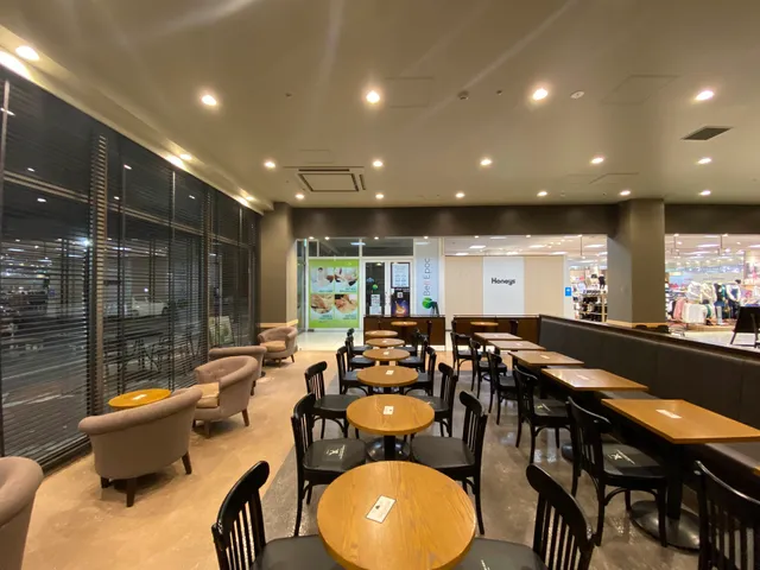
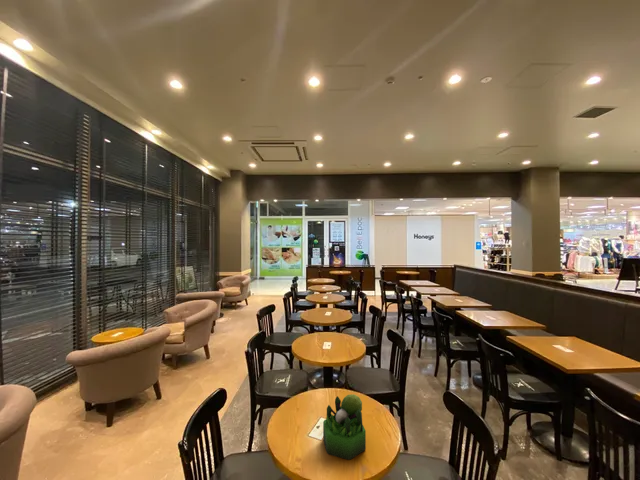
+ plant [322,393,367,461]
